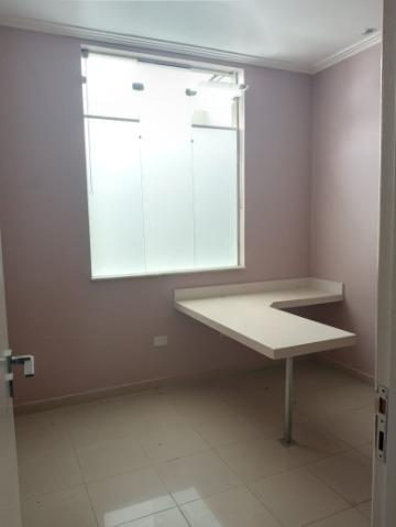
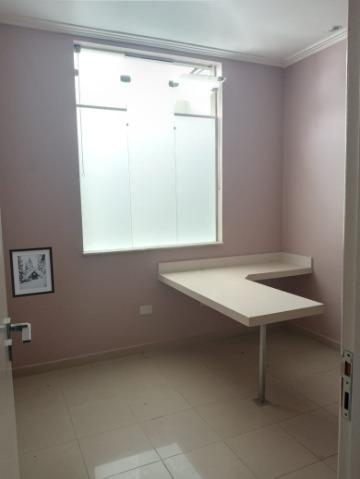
+ wall art [8,246,56,299]
